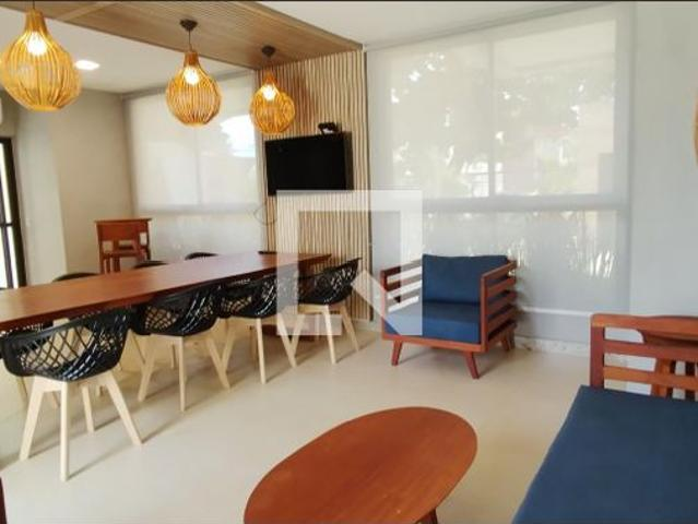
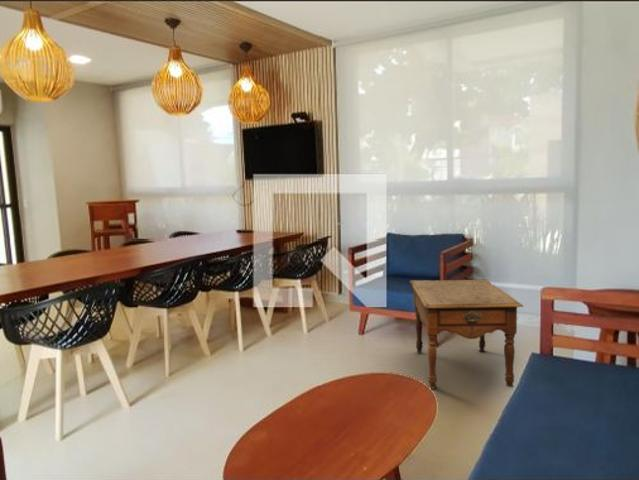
+ side table [408,278,524,390]
